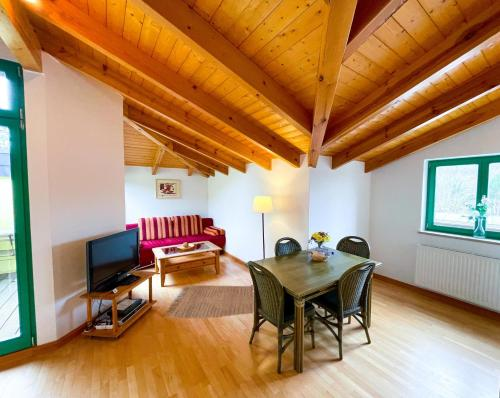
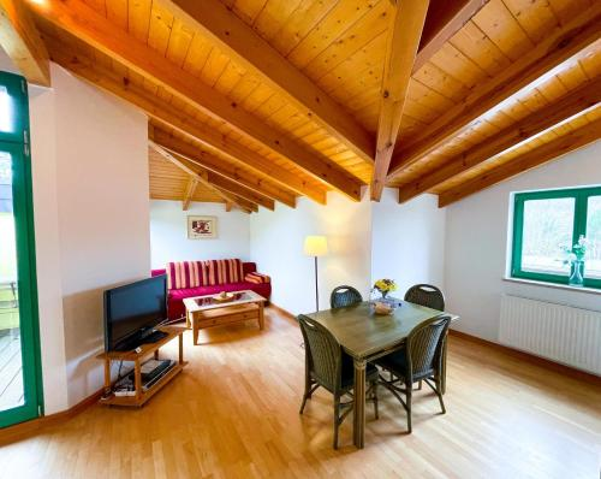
- rug [164,284,255,319]
